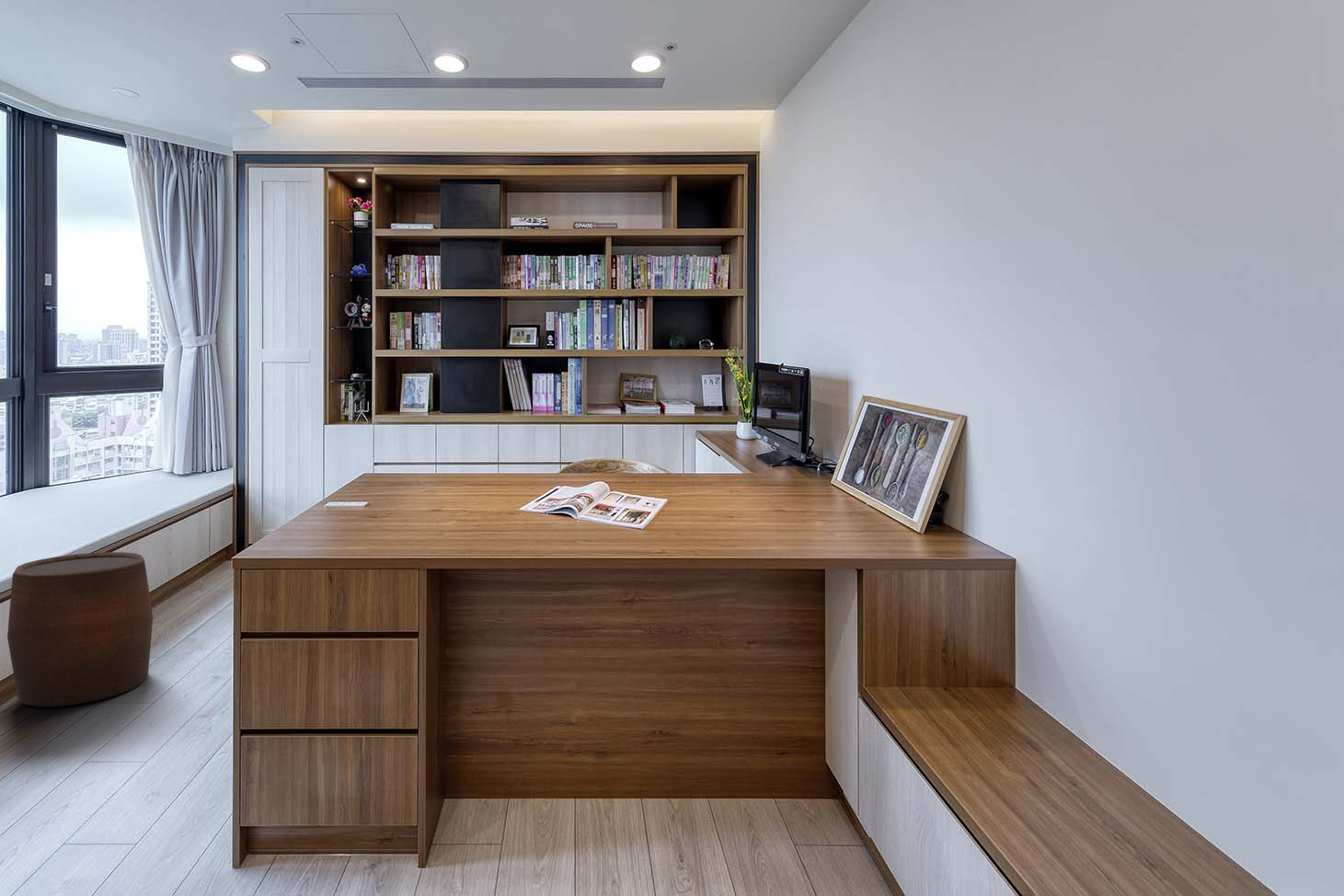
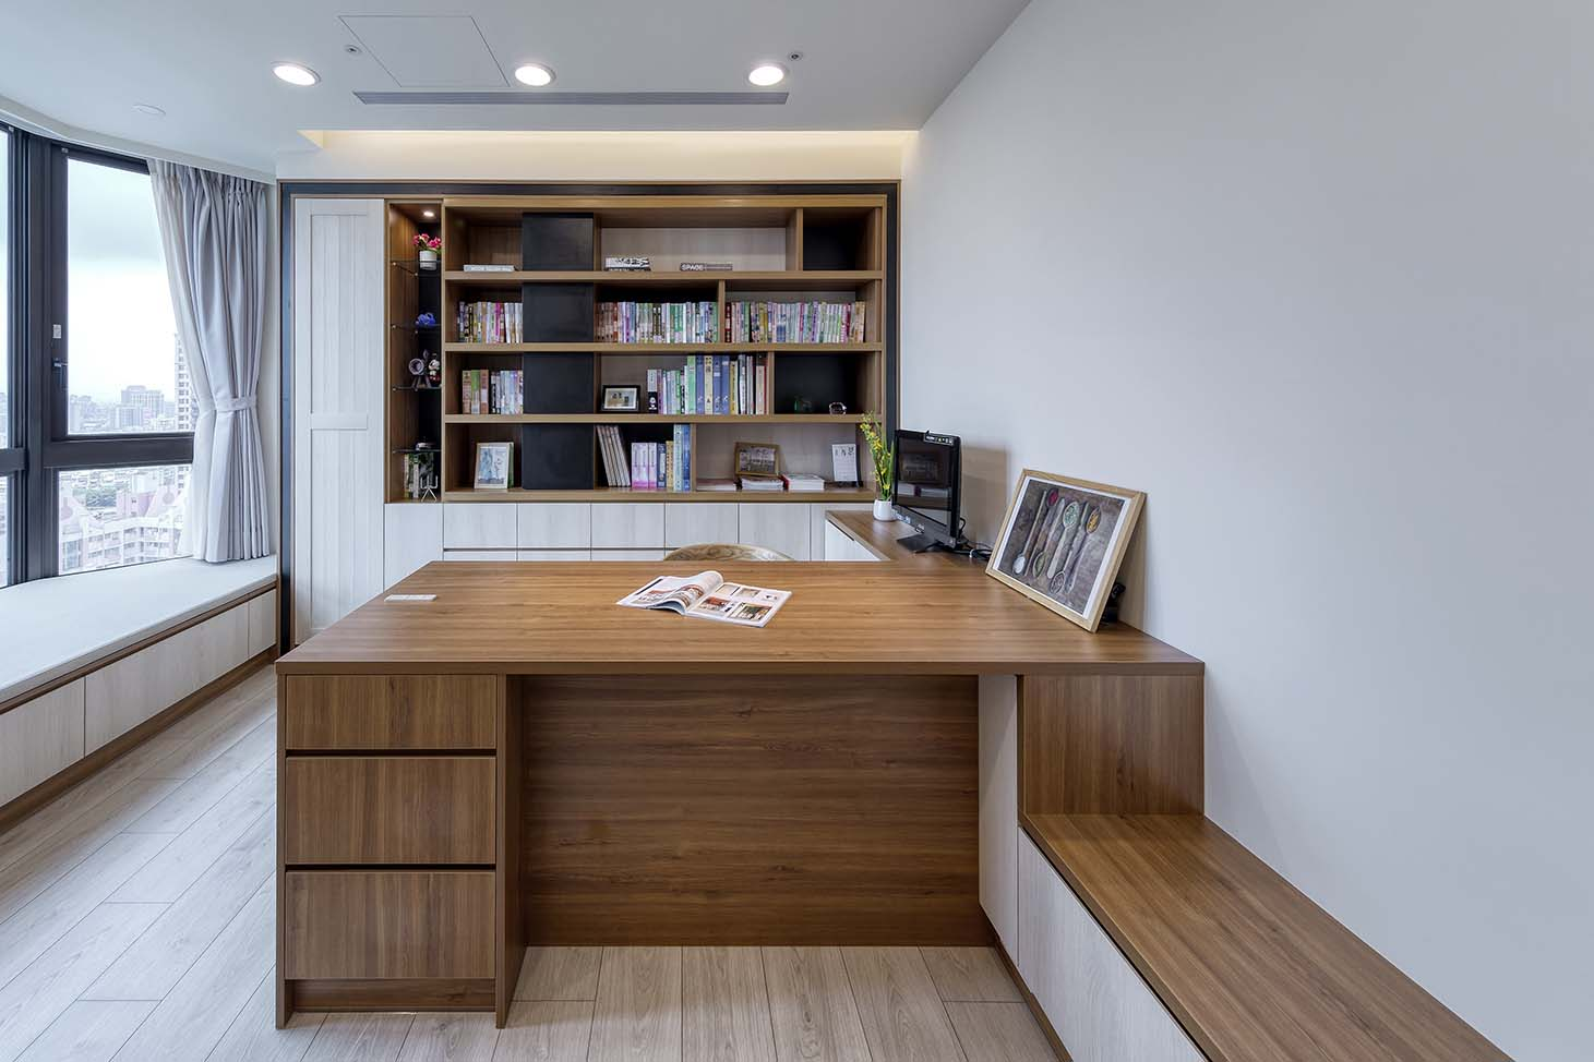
- stool [6,551,154,707]
